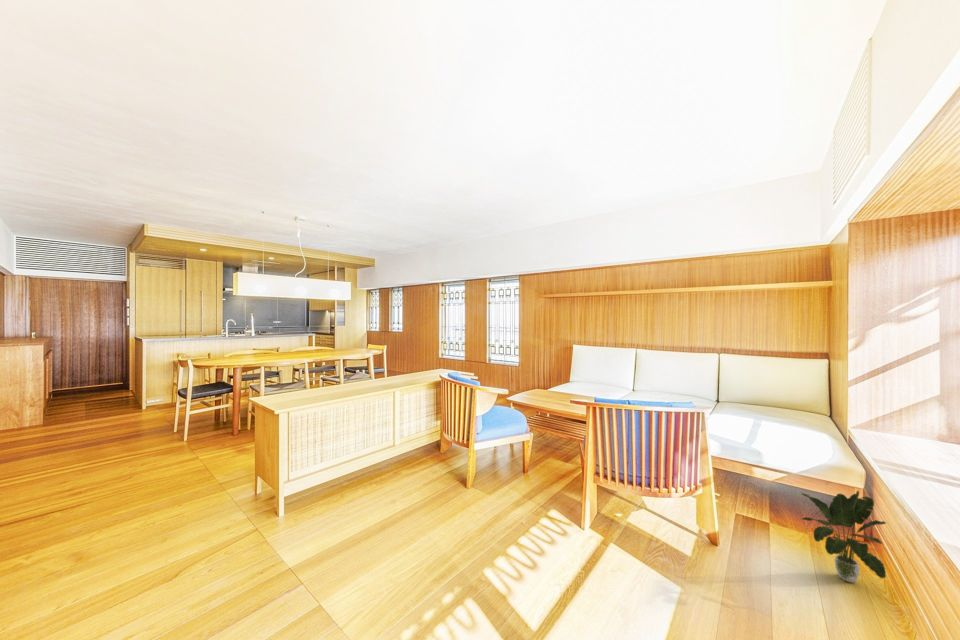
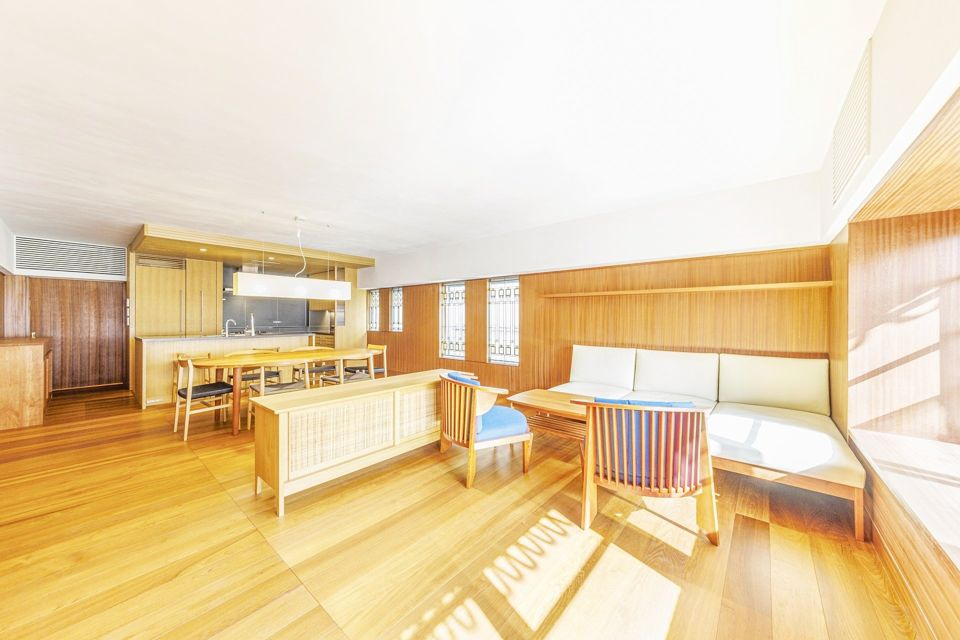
- potted plant [801,490,887,584]
